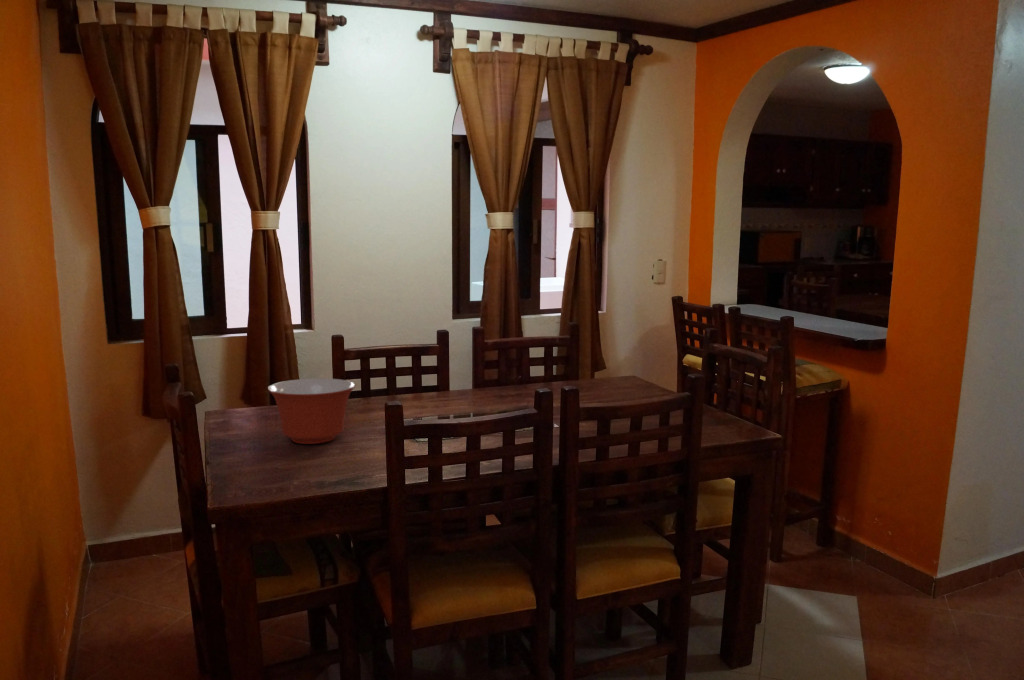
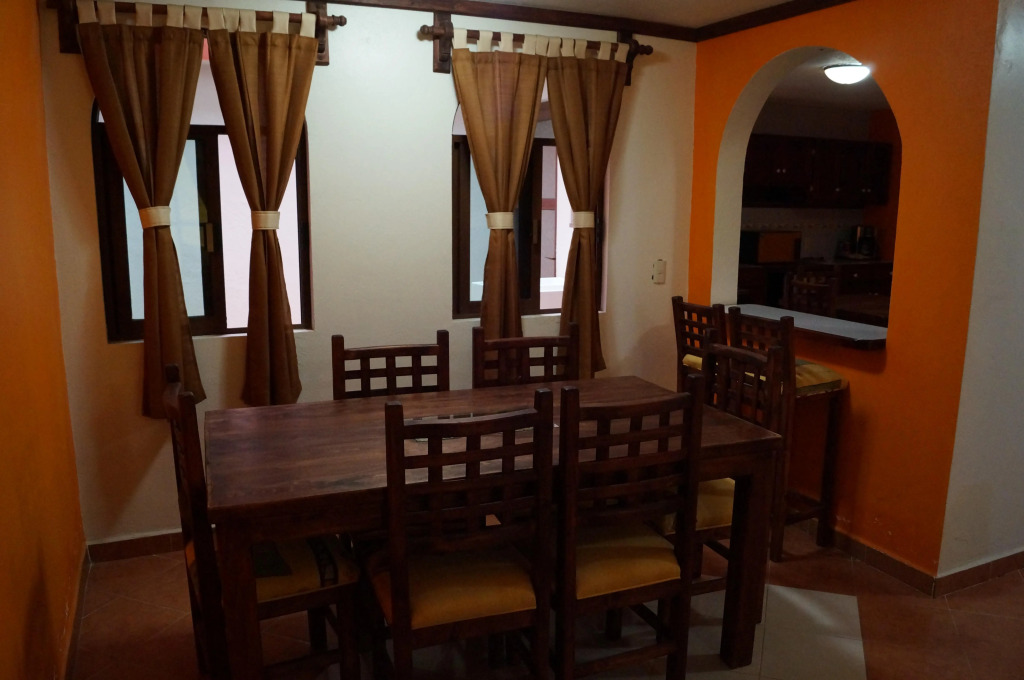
- mixing bowl [267,378,356,445]
